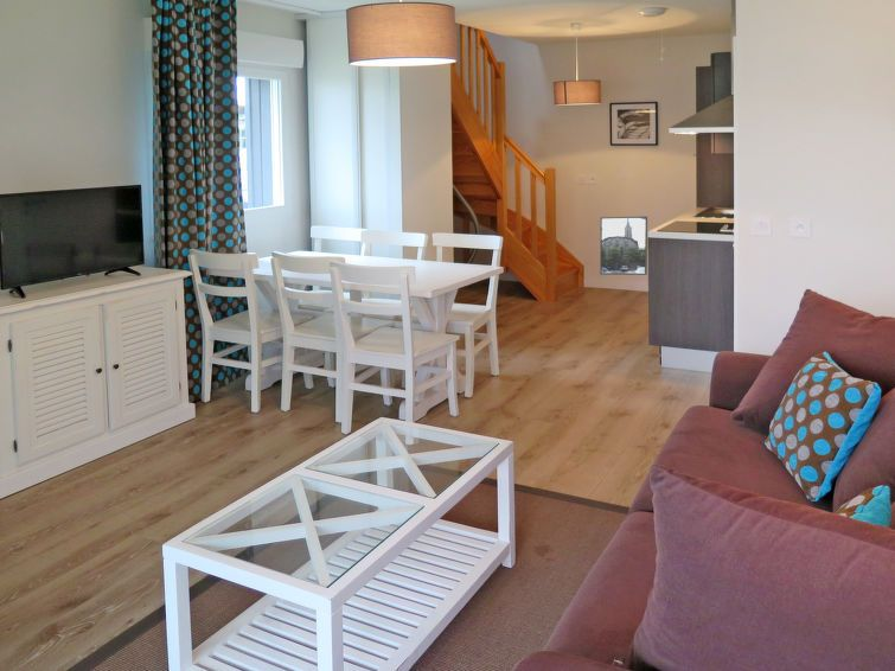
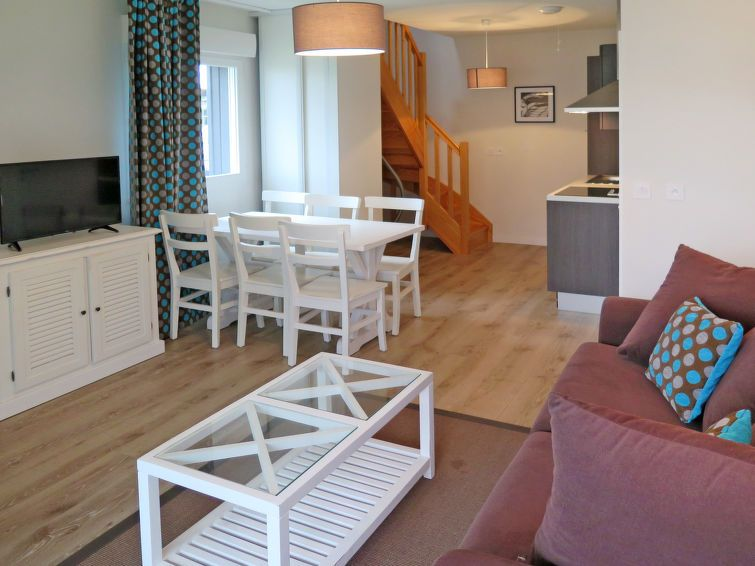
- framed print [599,216,648,276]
